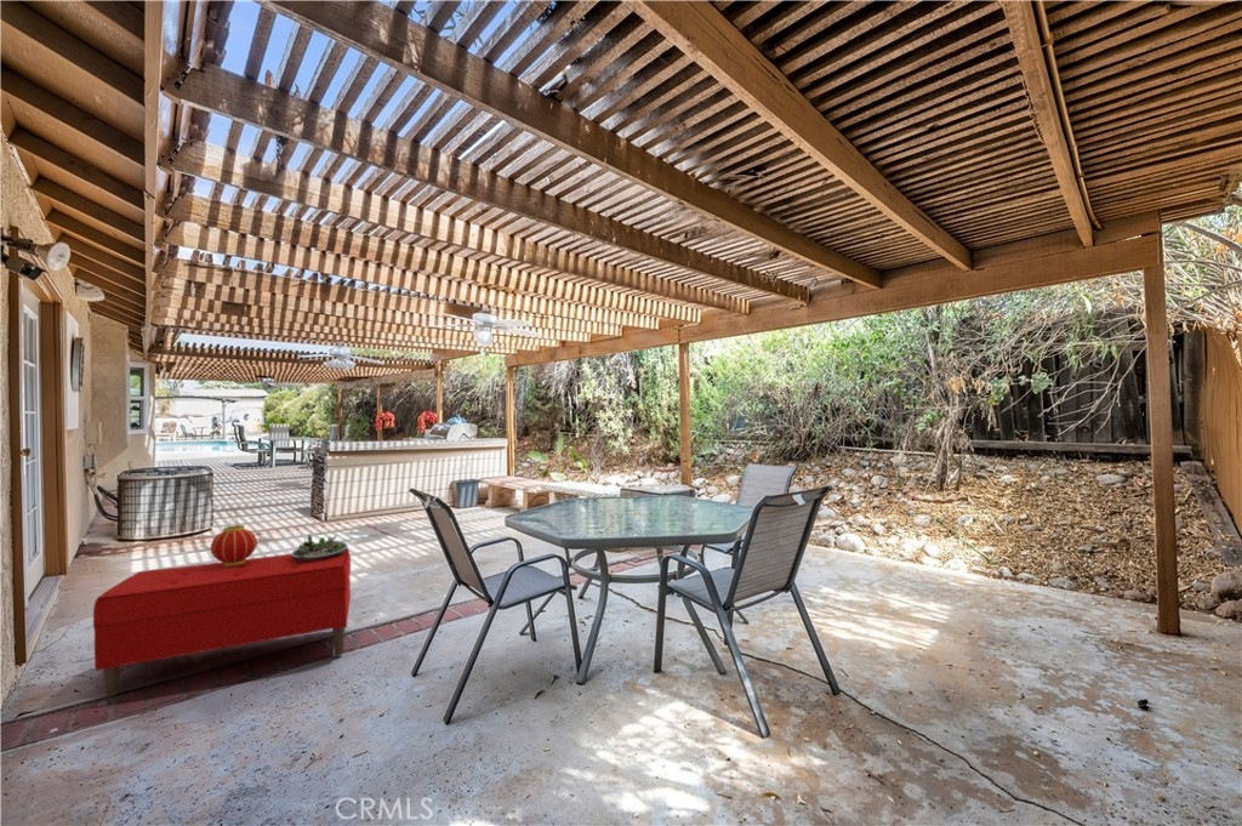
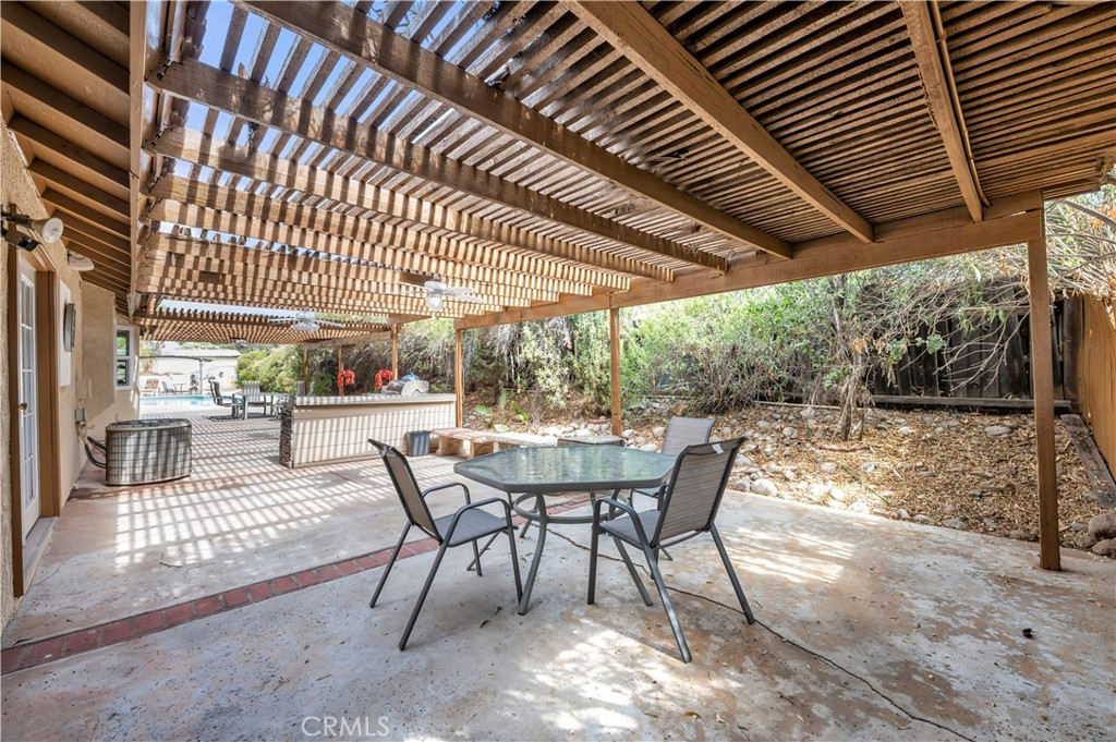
- succulent planter [290,534,349,560]
- bench [92,547,352,697]
- lantern [210,508,258,566]
